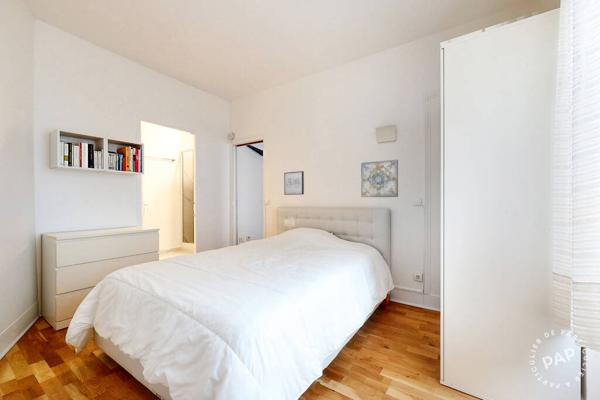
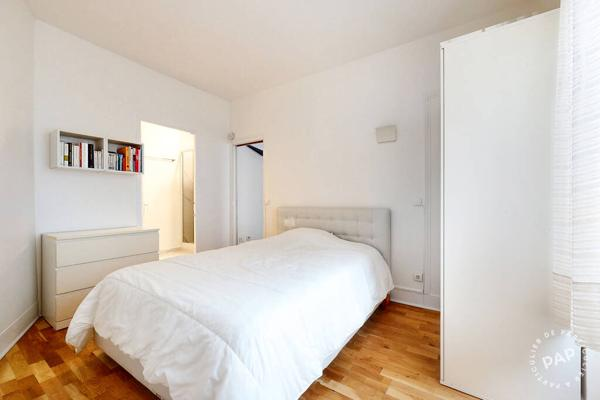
- wall art [360,158,399,198]
- wall art [283,170,305,196]
